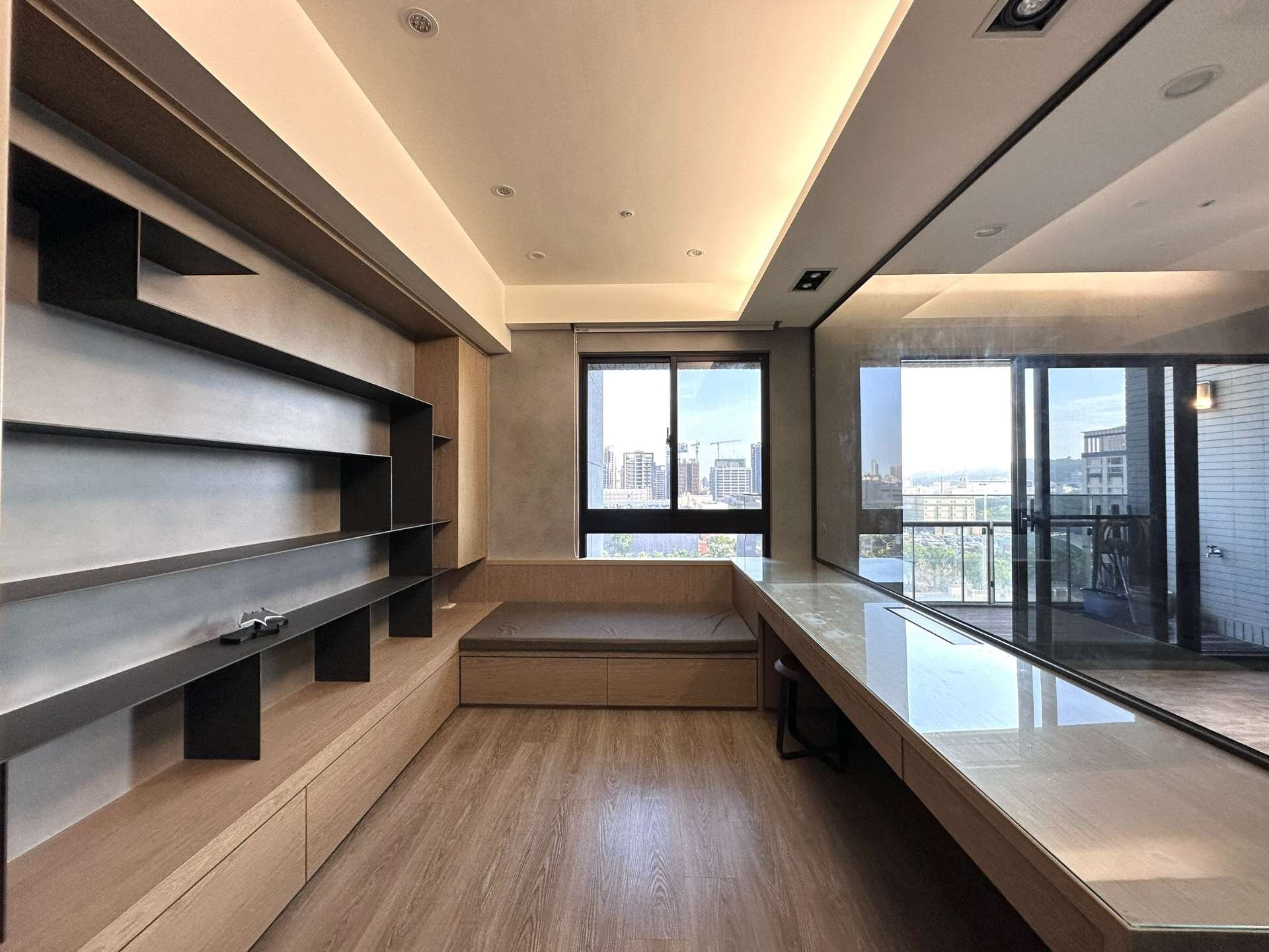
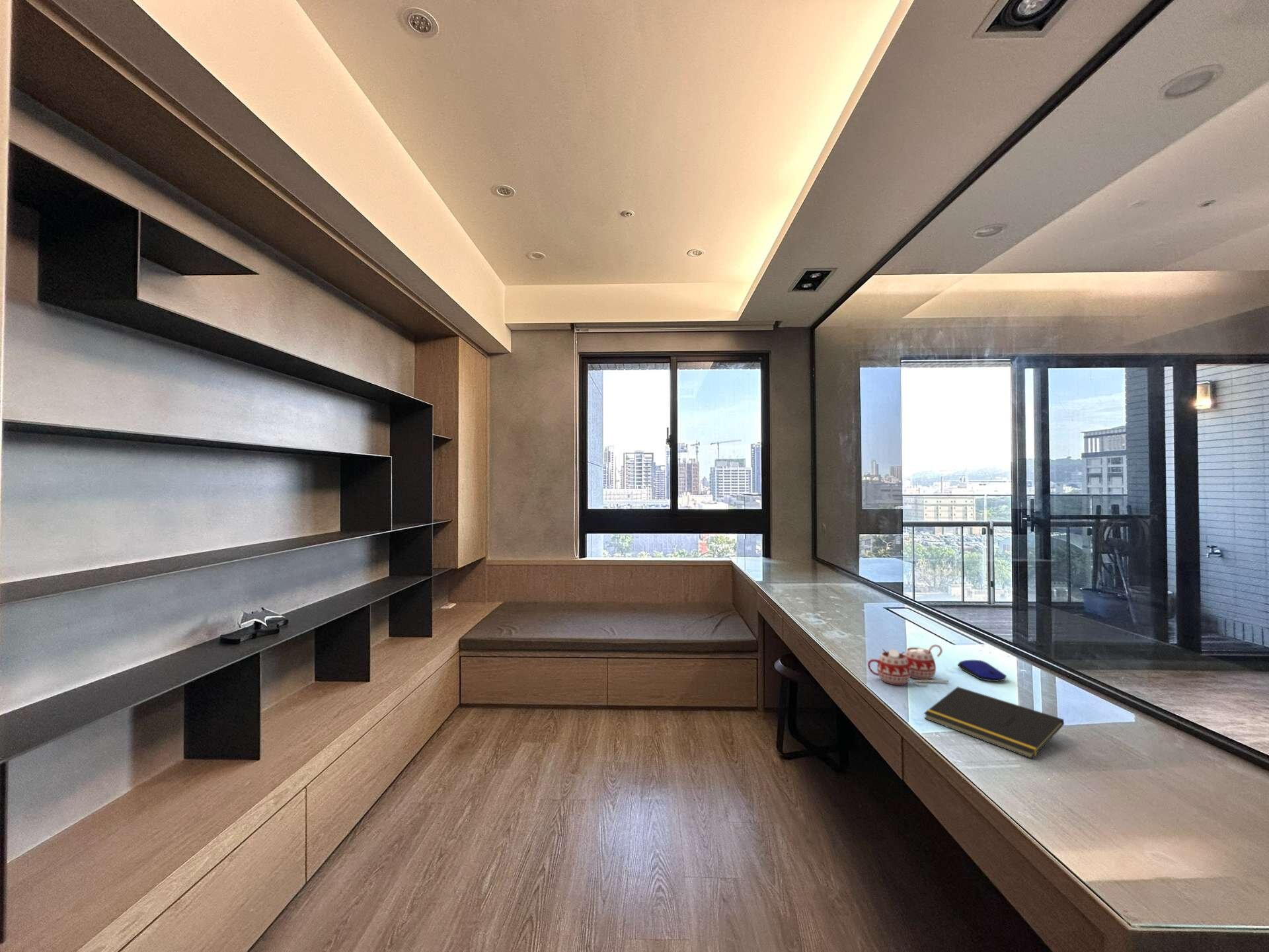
+ mug [867,644,949,686]
+ notepad [923,686,1065,760]
+ computer mouse [957,659,1007,682]
